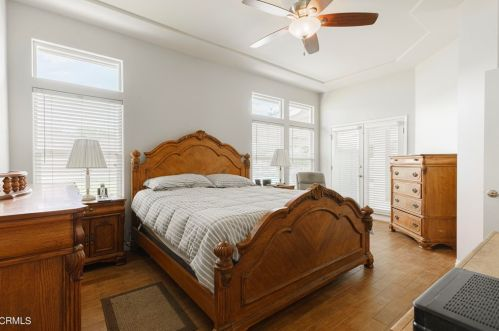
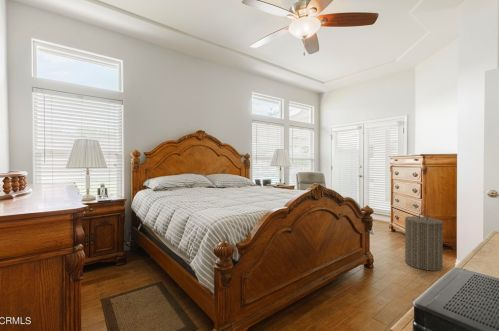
+ laundry hamper [404,211,444,272]
